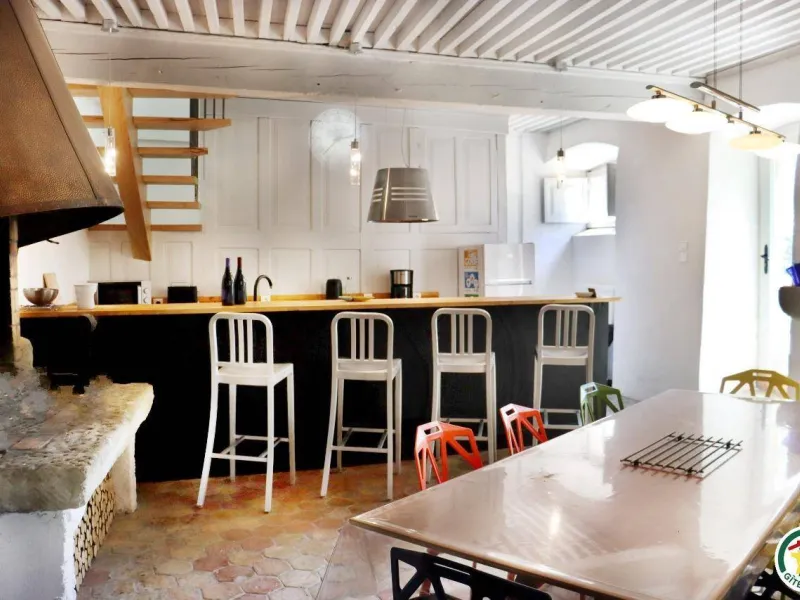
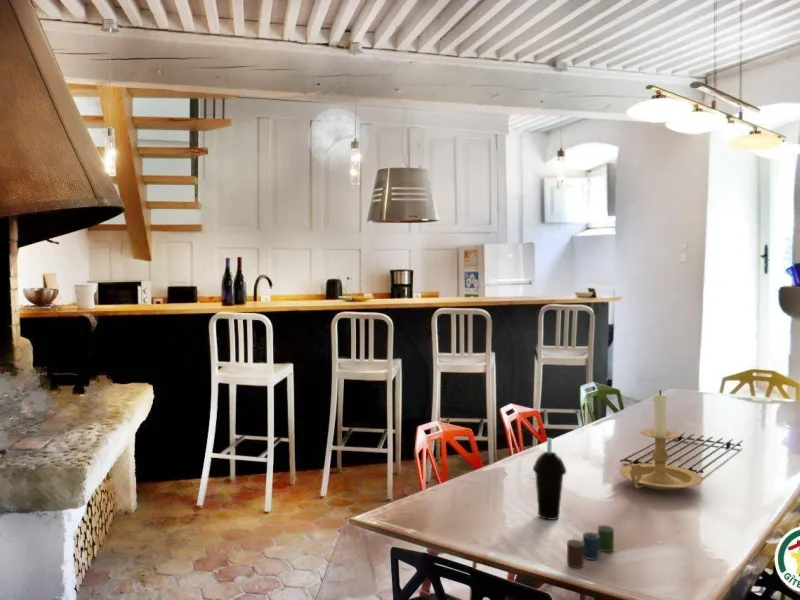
+ cup [532,437,567,521]
+ candle holder [619,389,703,491]
+ cup [566,524,615,569]
